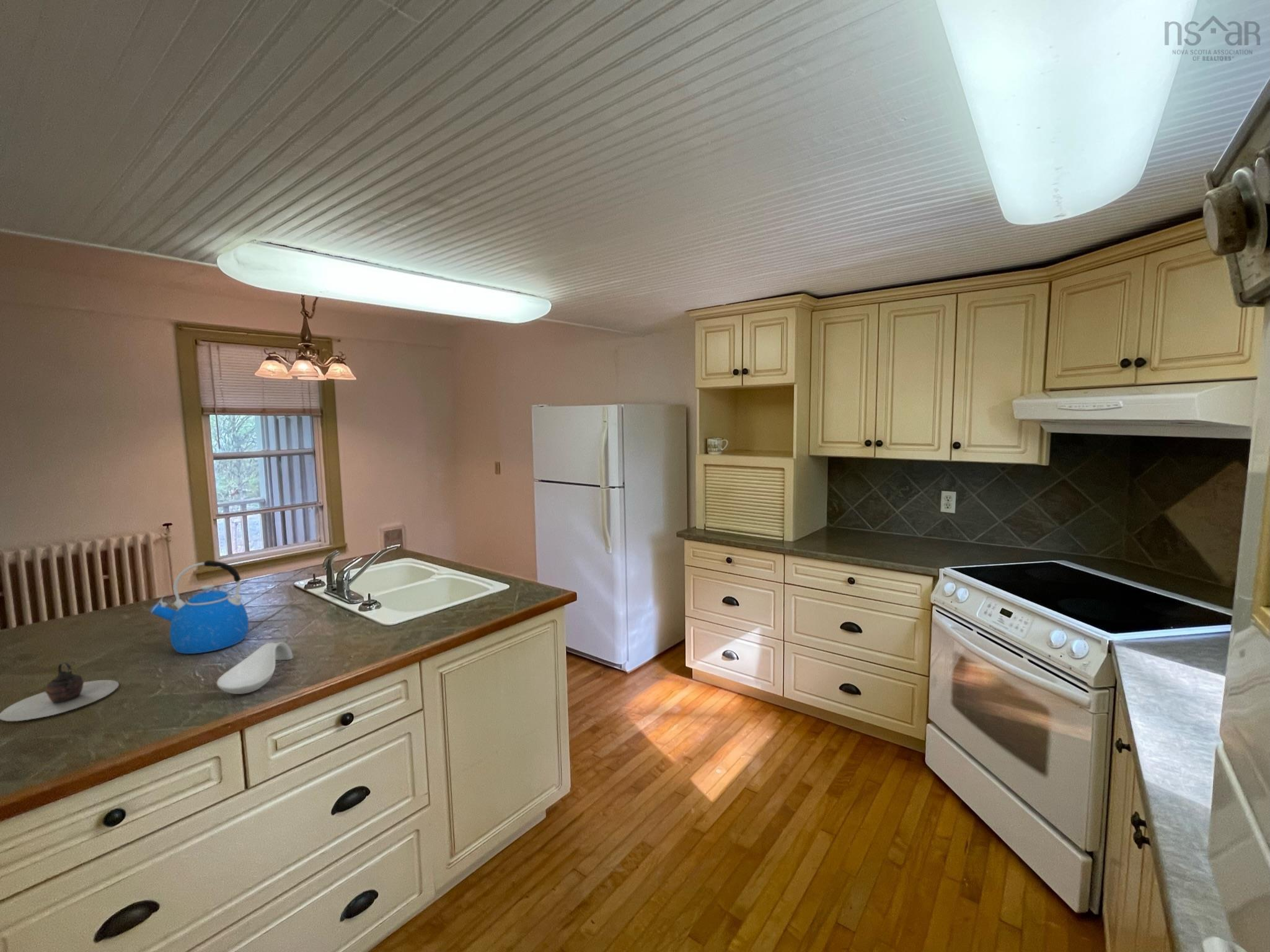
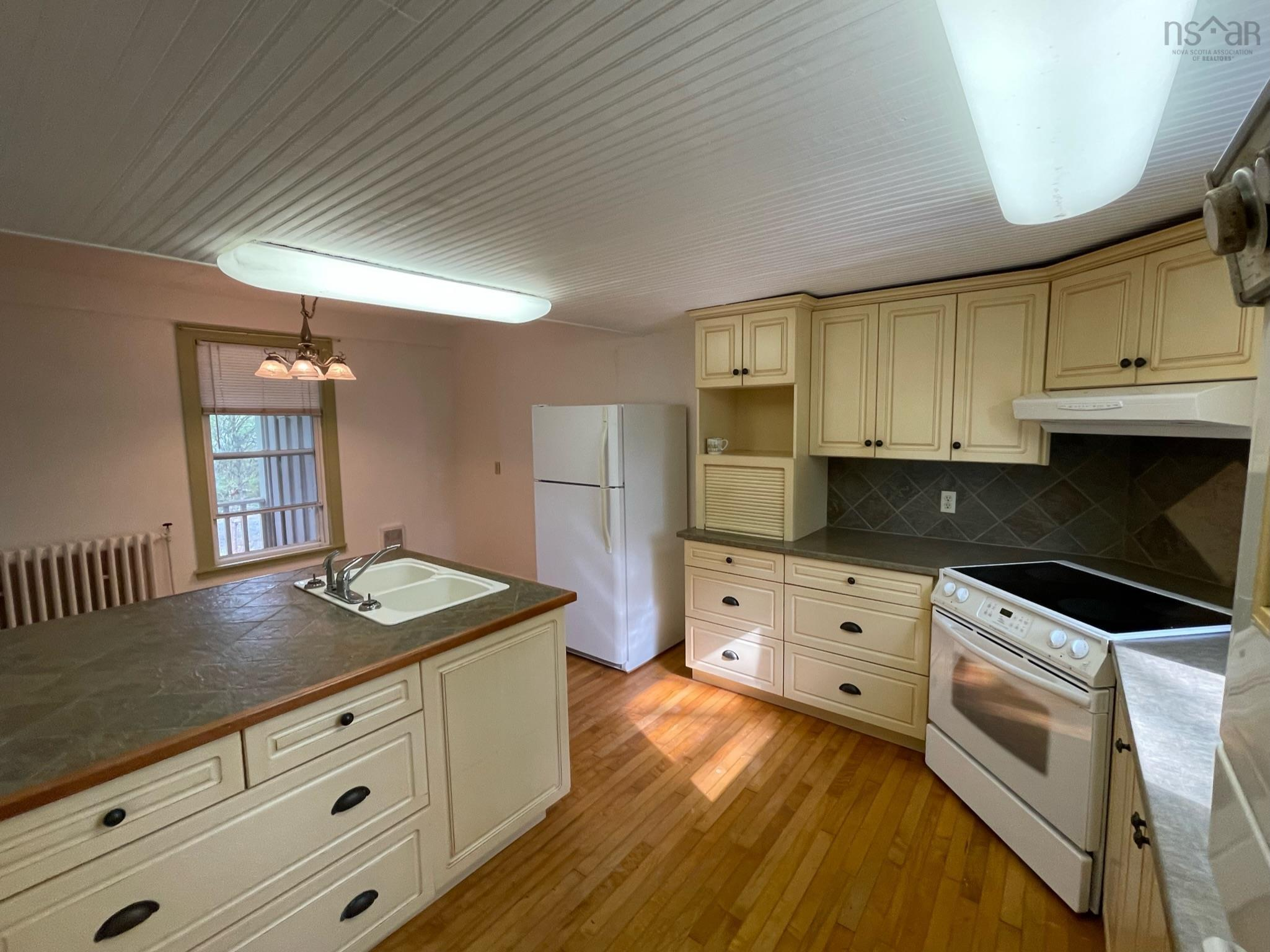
- teapot [0,662,120,722]
- spoon rest [216,641,294,695]
- kettle [149,560,249,655]
